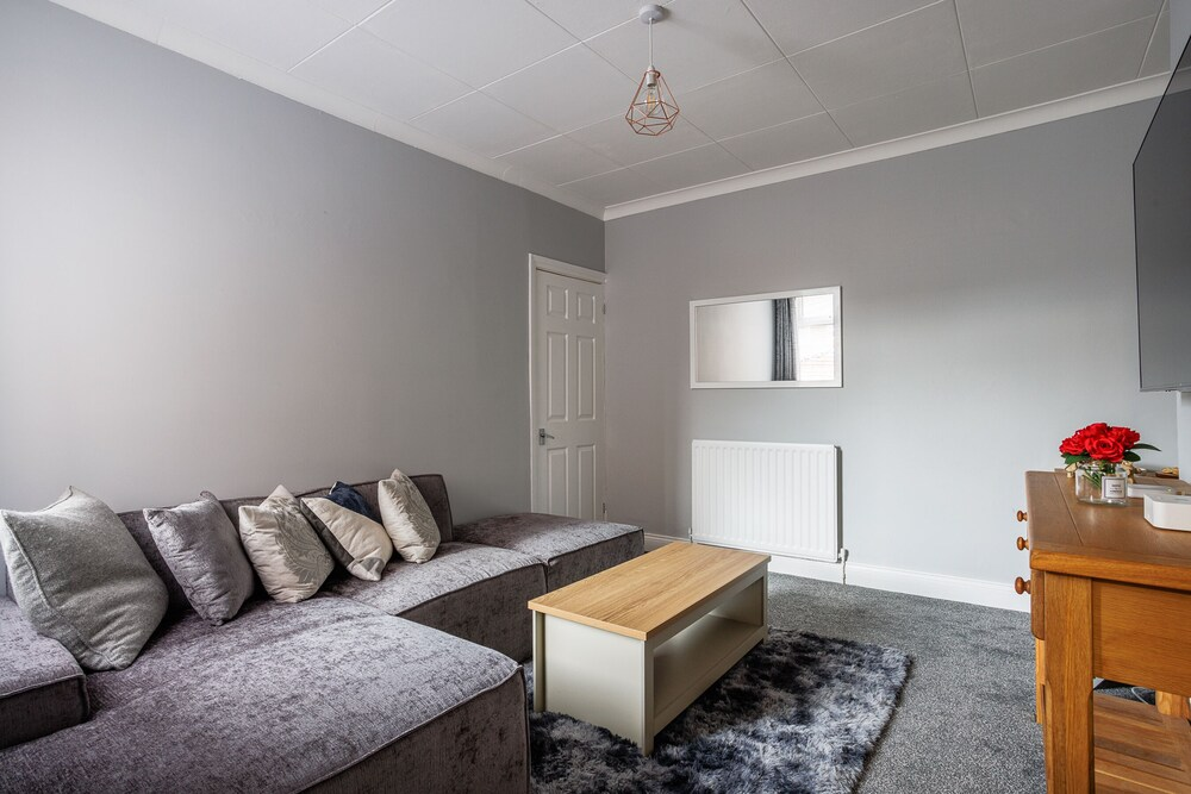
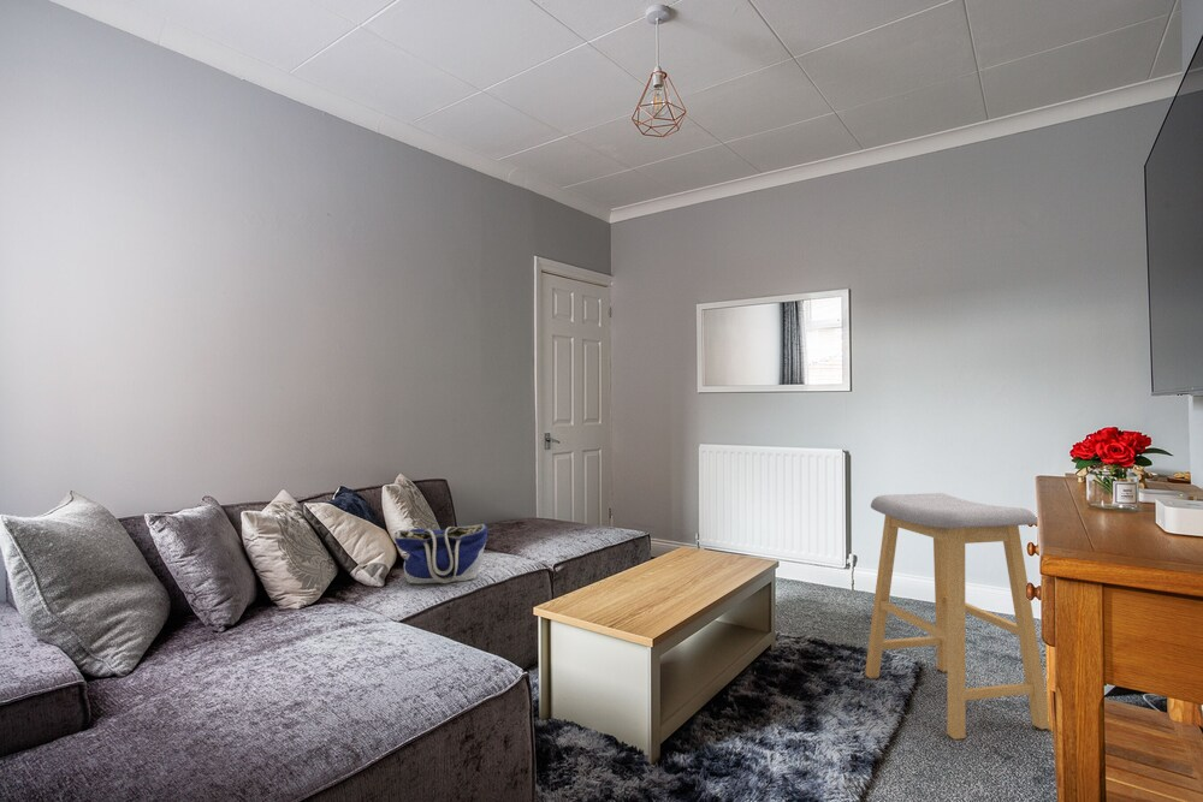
+ tote bag [393,523,488,584]
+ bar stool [864,492,1053,741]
